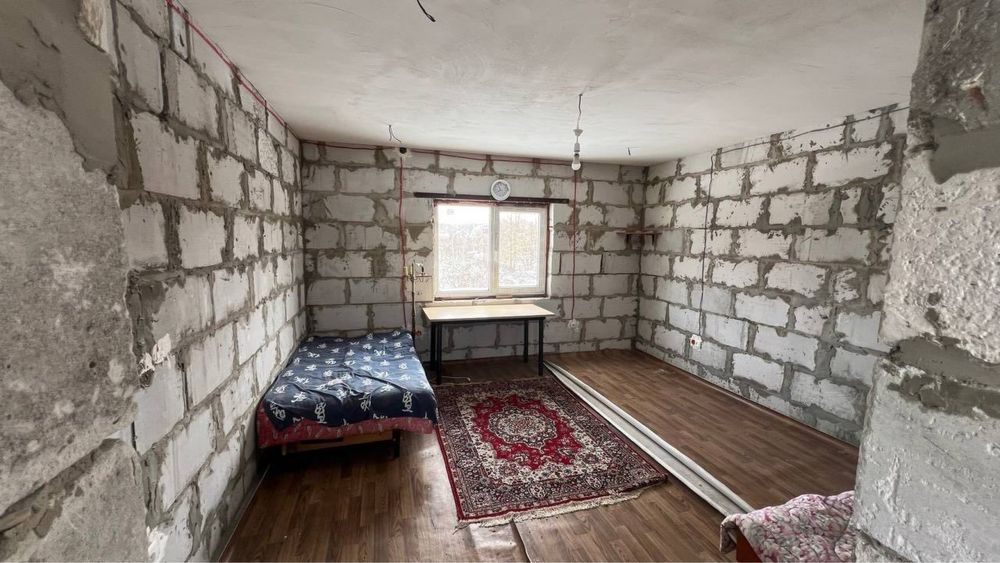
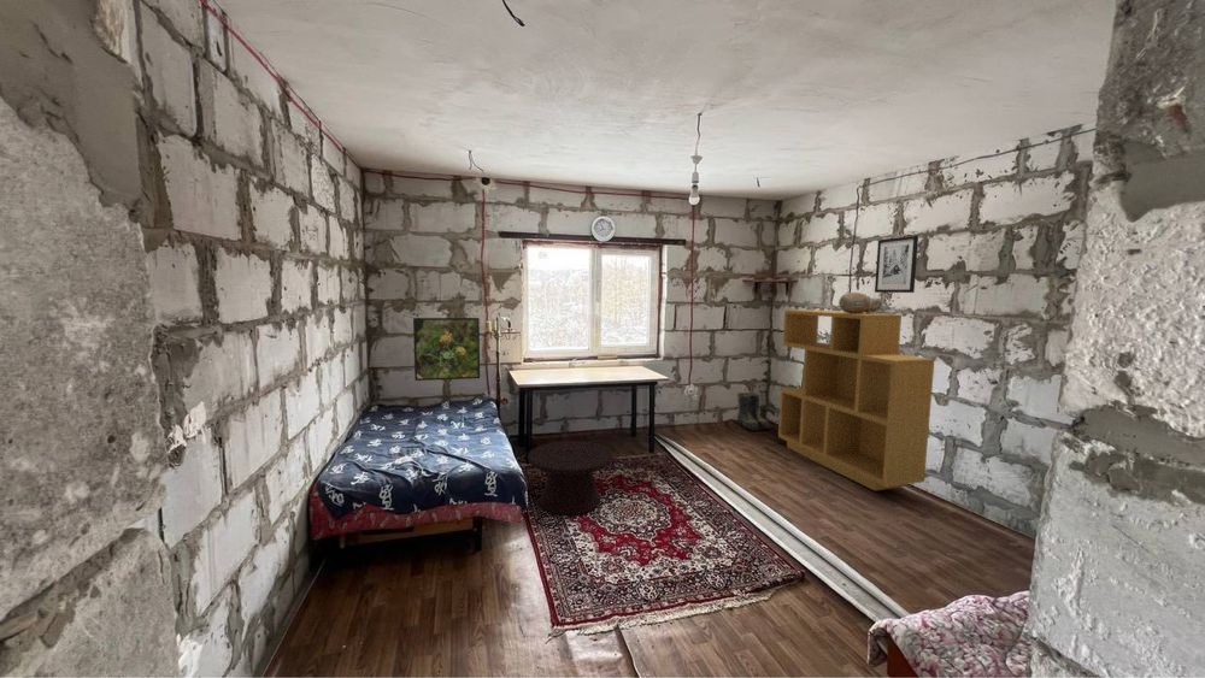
+ wall art [874,235,919,294]
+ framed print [412,317,481,382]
+ shelving unit [777,308,936,491]
+ ceramic vessel [837,291,883,314]
+ side table [527,440,615,515]
+ boots [736,391,772,432]
